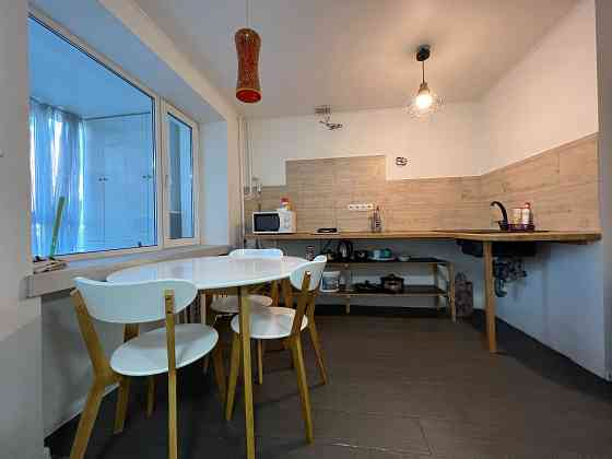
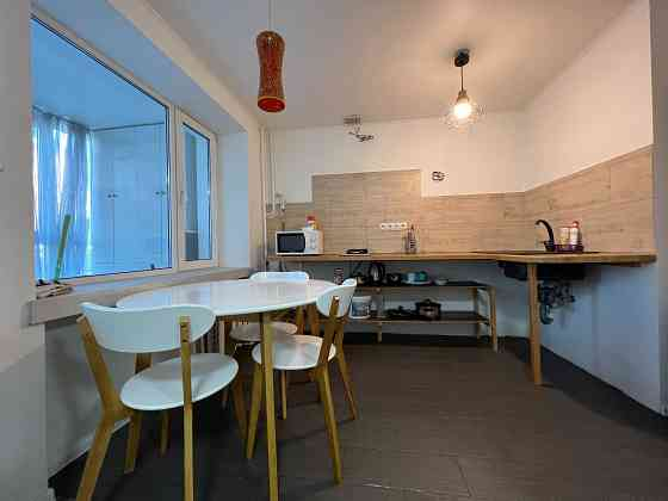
- trash bin [445,271,474,318]
